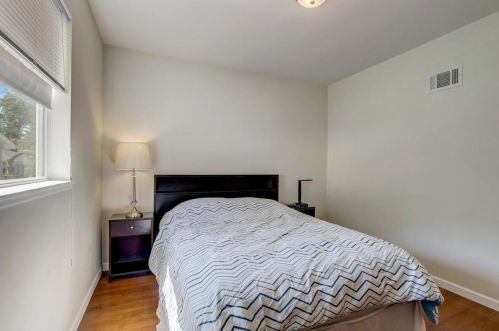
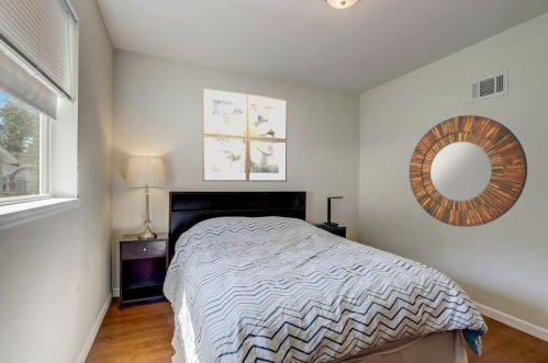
+ home mirror [409,114,528,228]
+ wall art [202,88,288,183]
